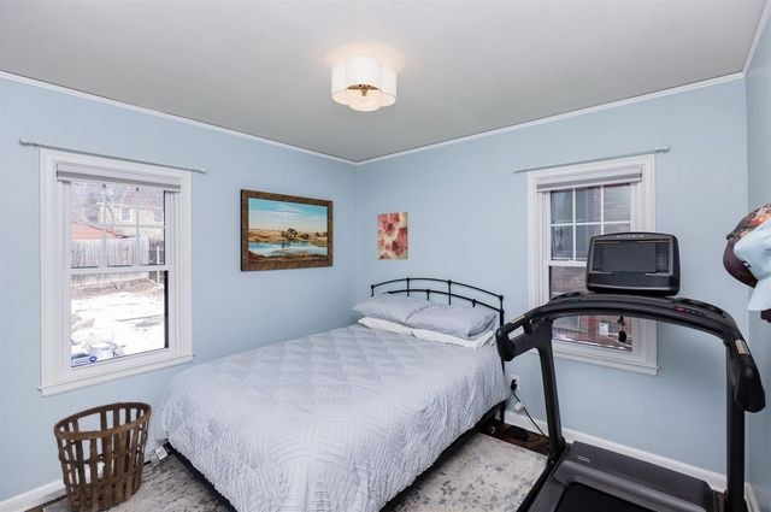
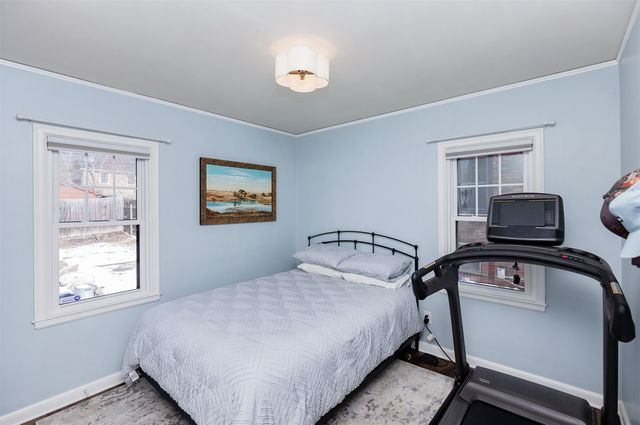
- basket [53,401,153,512]
- wall art [376,211,410,260]
